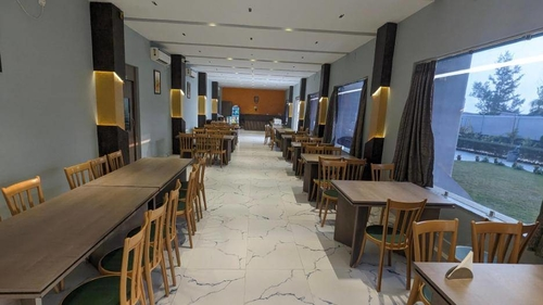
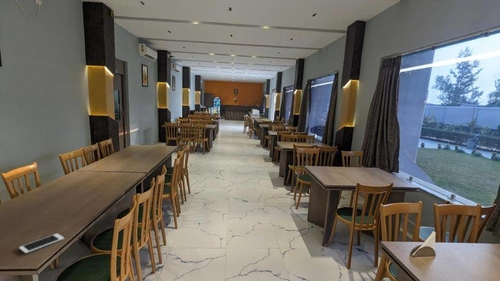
+ cell phone [18,233,65,254]
